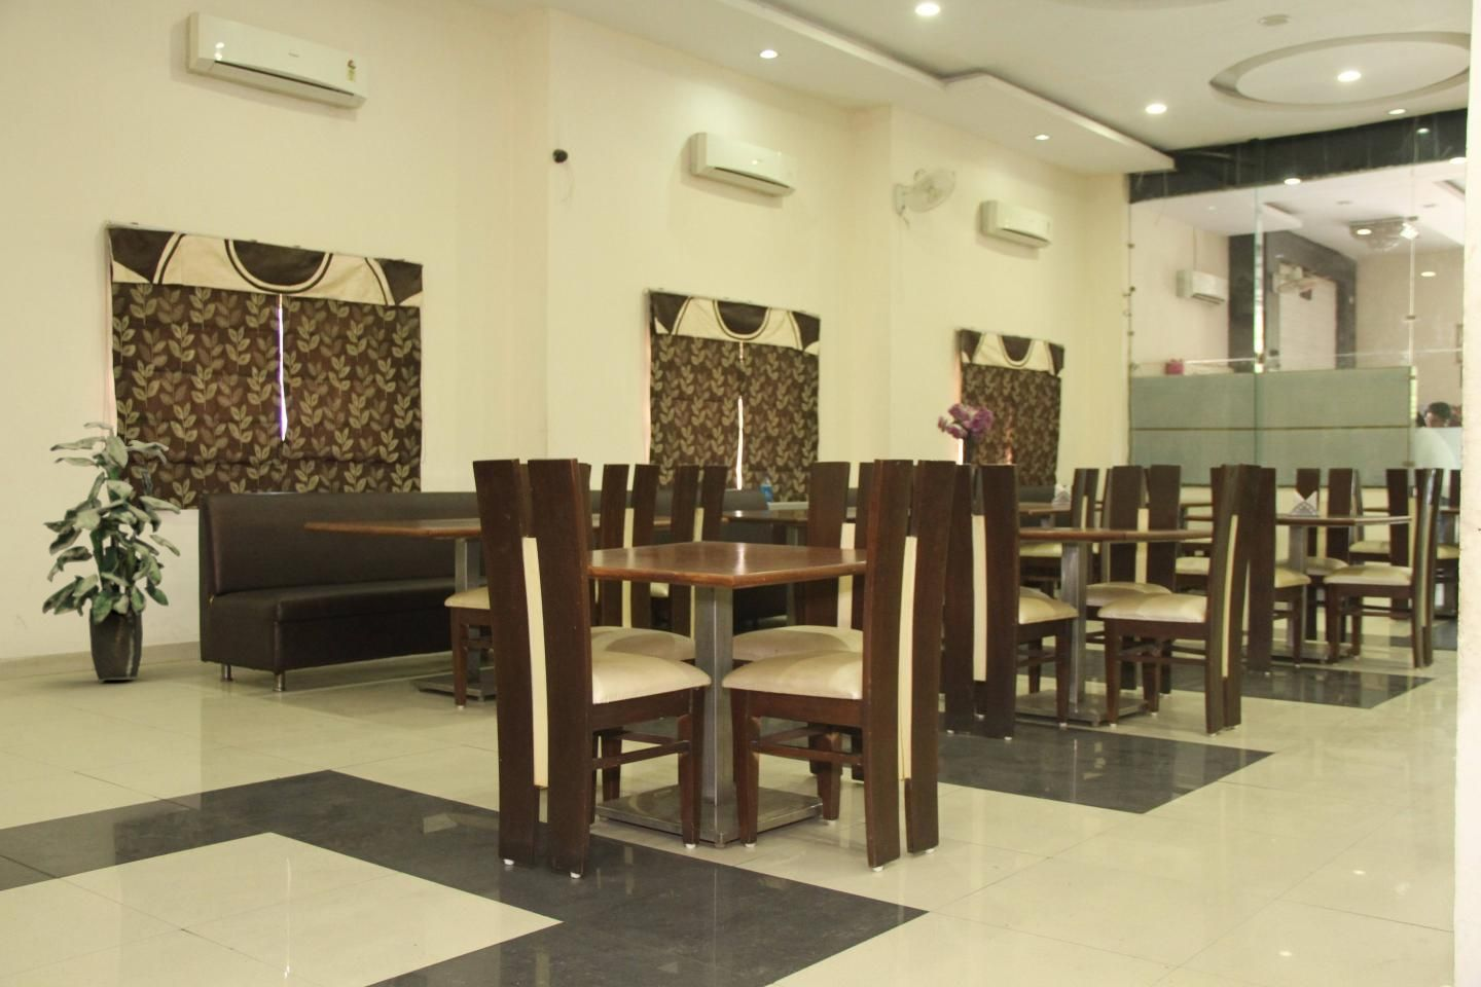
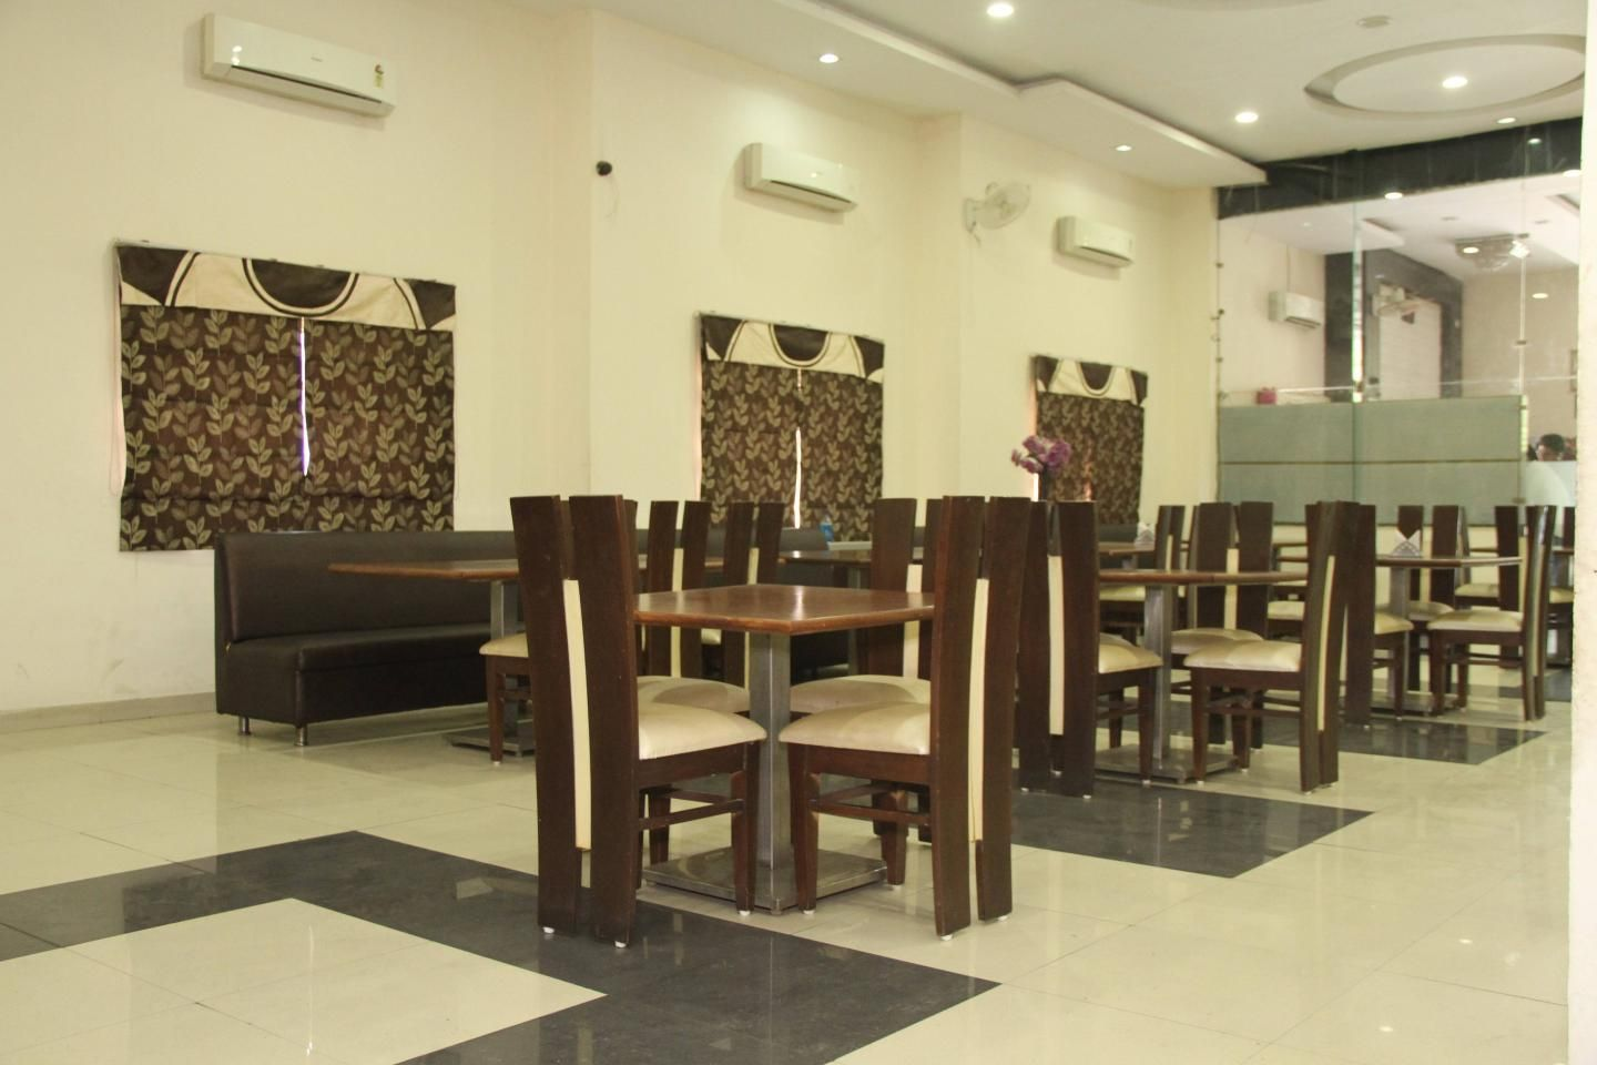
- indoor plant [41,421,182,681]
